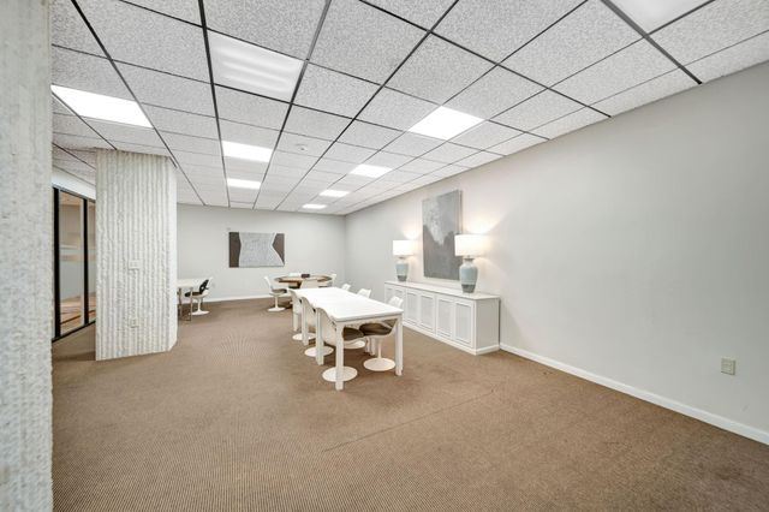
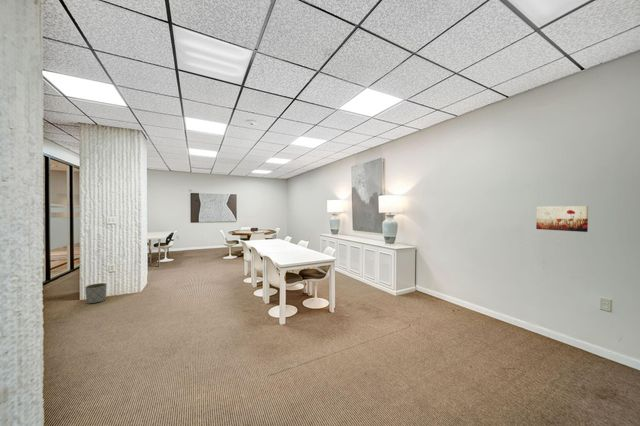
+ planter [84,282,107,305]
+ wall art [535,205,589,233]
